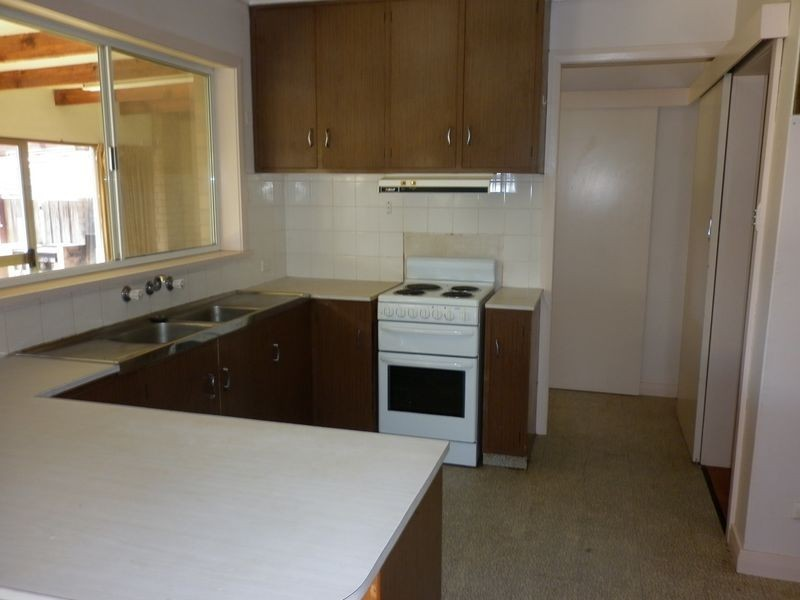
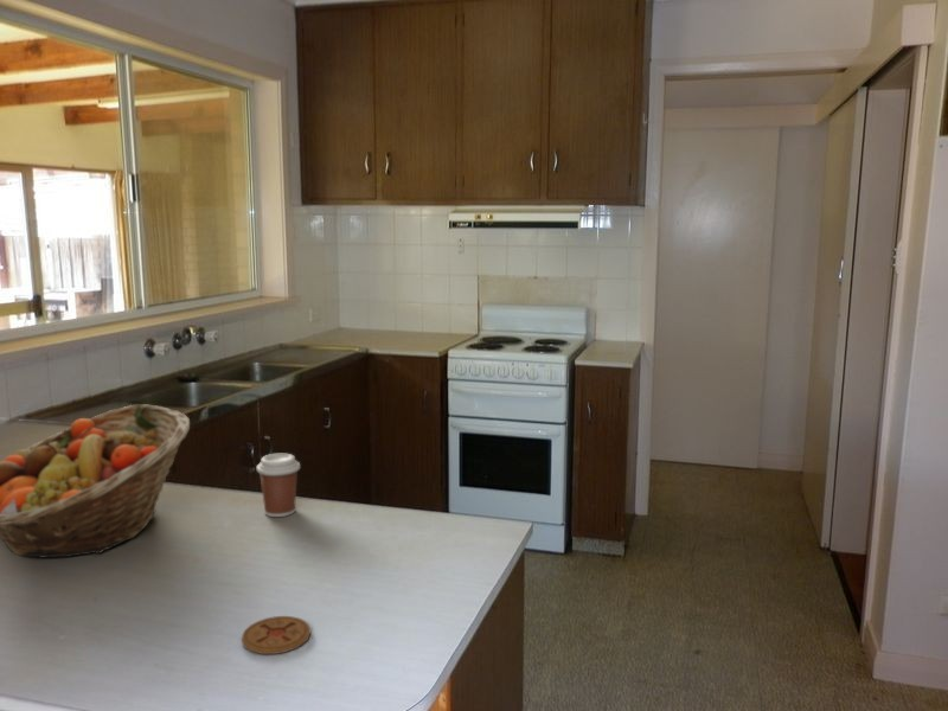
+ coffee cup [256,453,301,518]
+ coaster [241,615,312,655]
+ fruit basket [0,403,191,559]
